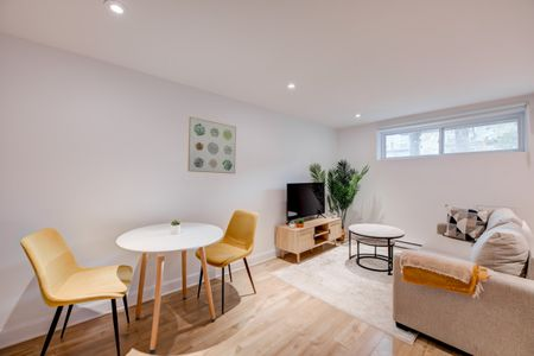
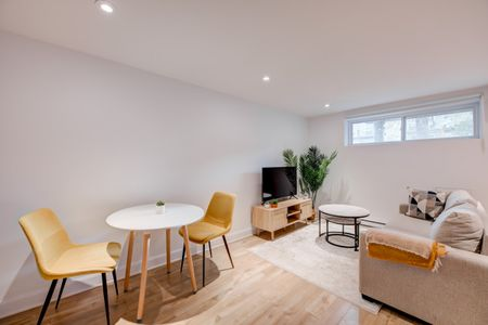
- wall art [186,116,237,174]
